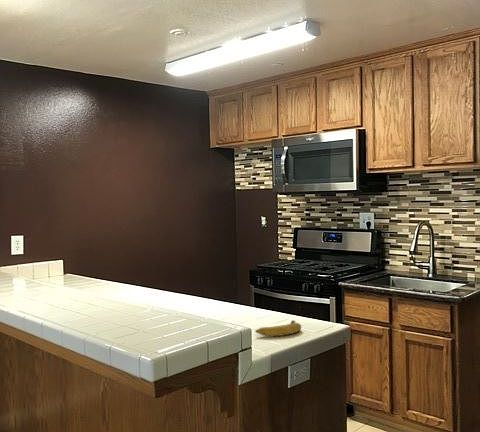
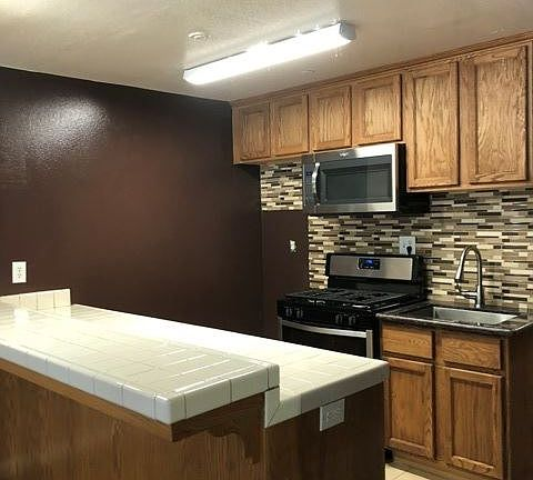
- fruit [254,319,302,337]
